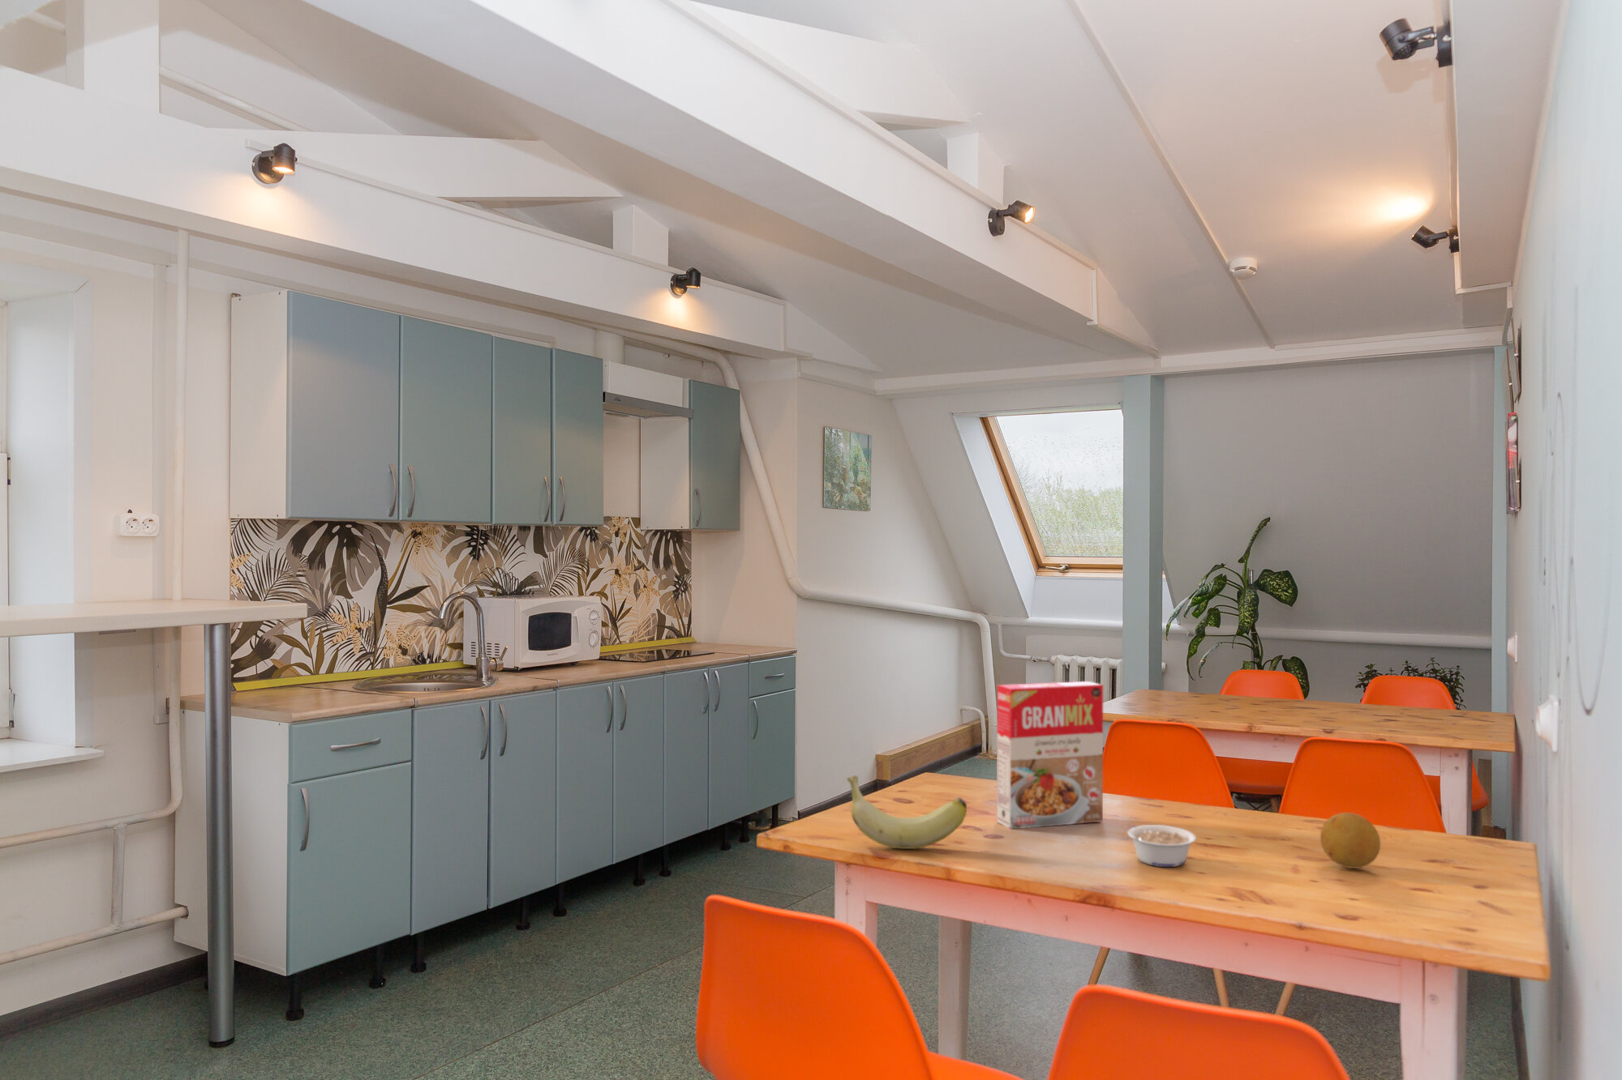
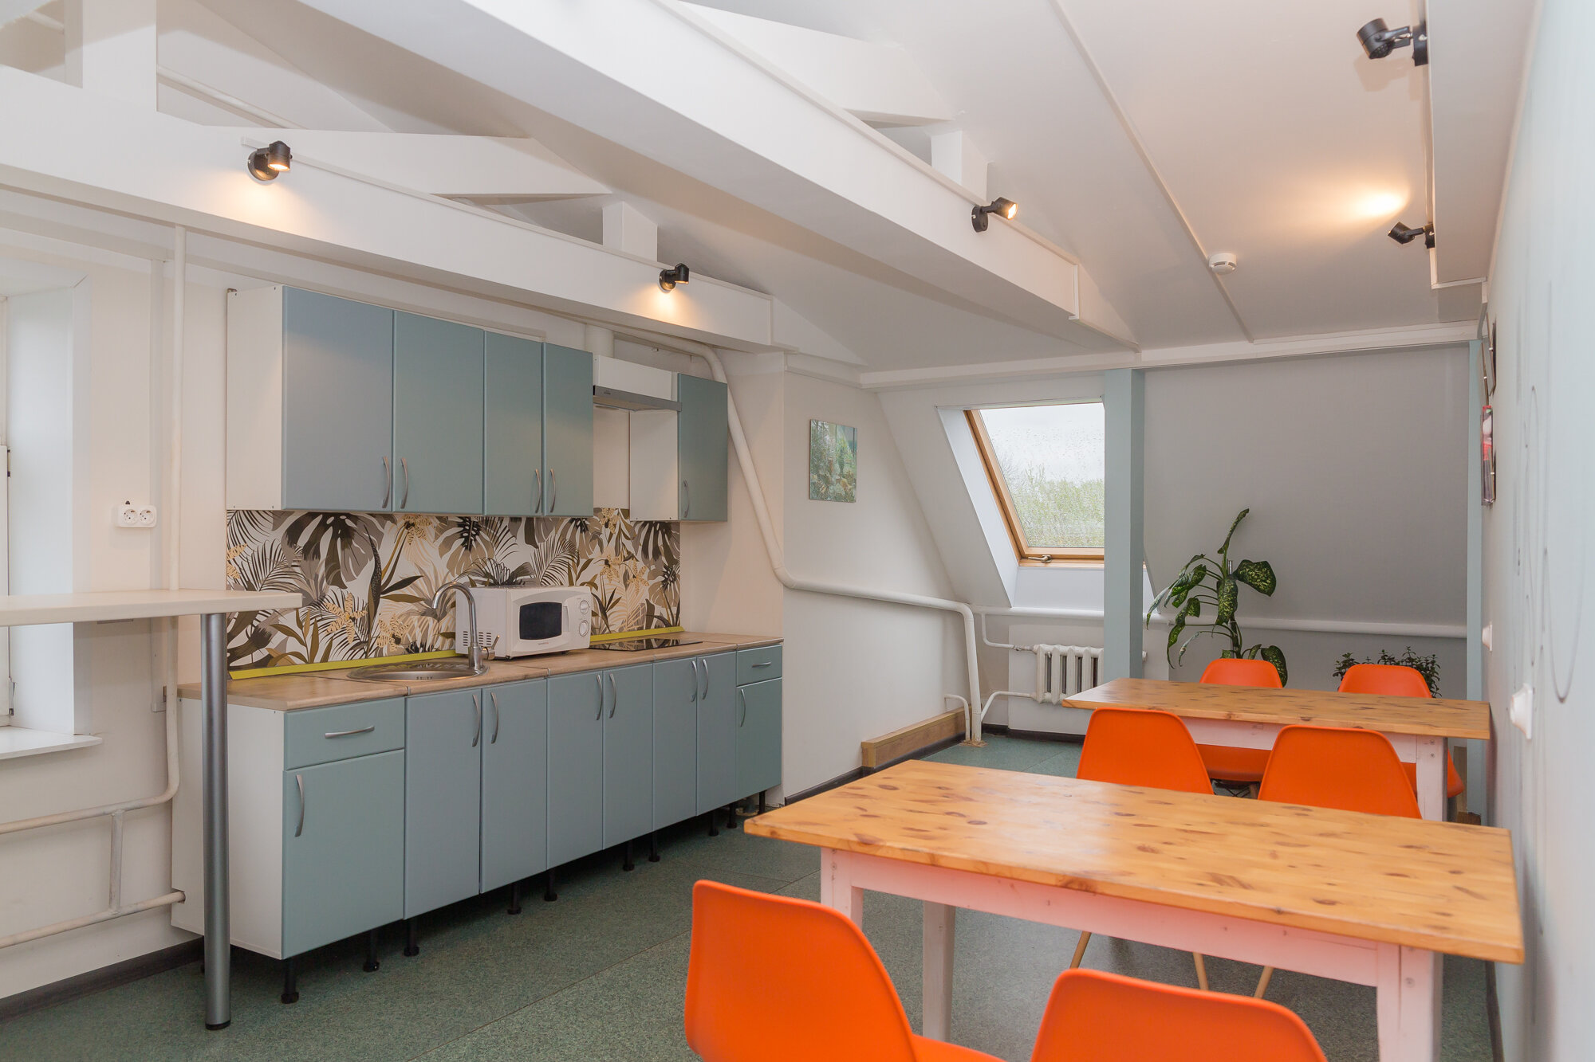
- banana [845,775,967,850]
- fruit [1319,812,1381,869]
- legume [1125,824,1198,868]
- cereal box [996,681,1103,829]
